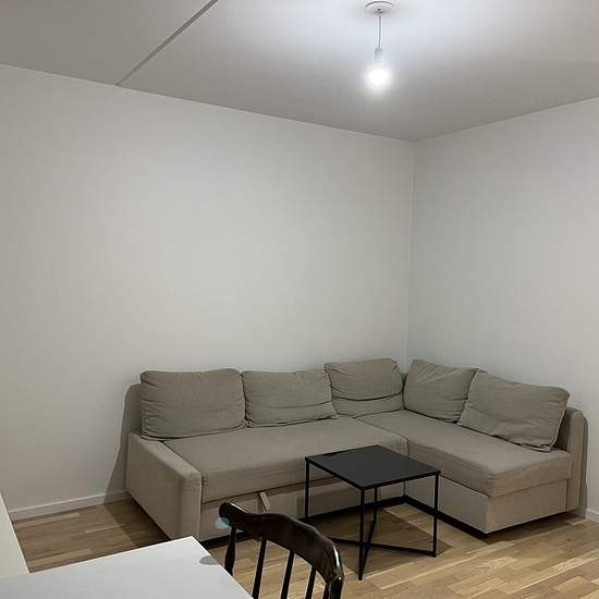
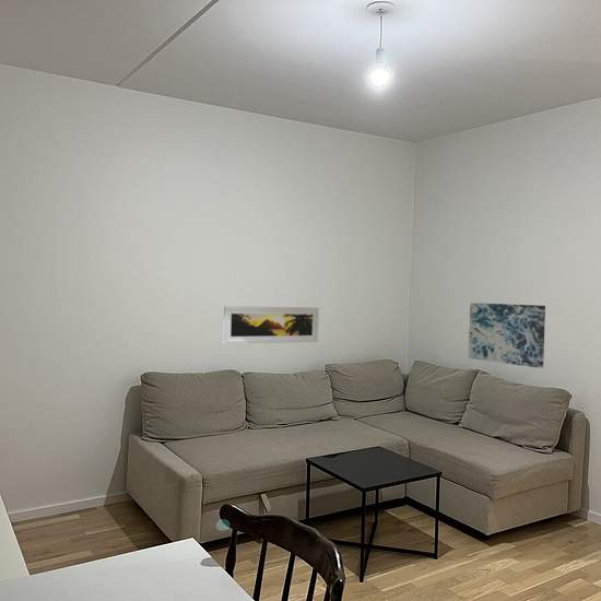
+ wall art [468,302,546,369]
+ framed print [222,305,320,345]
